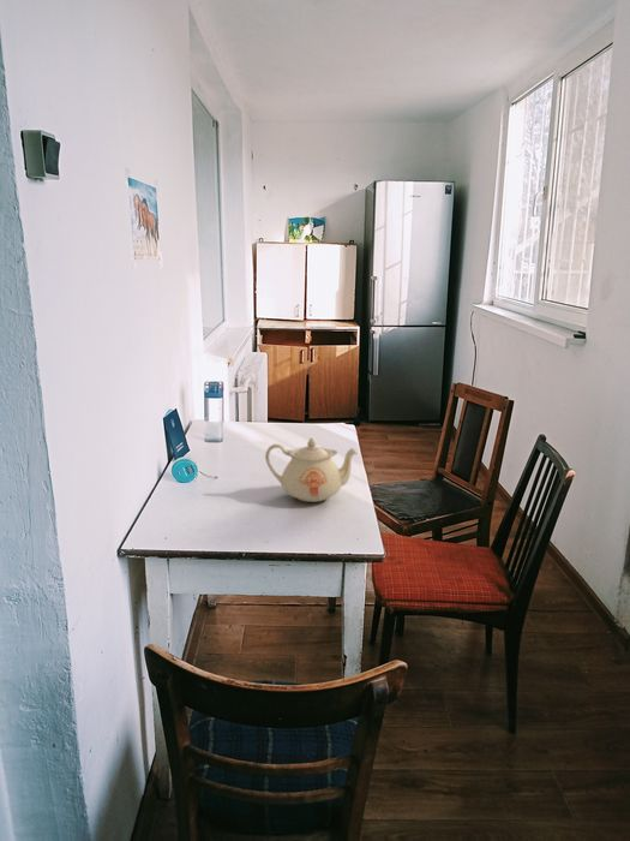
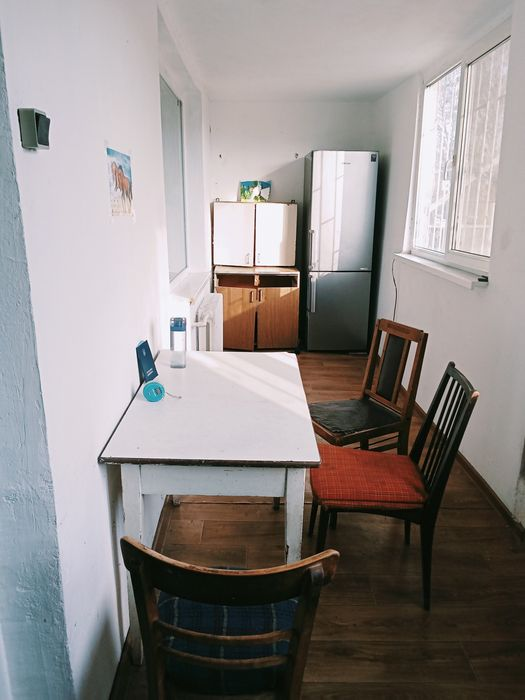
- teapot [264,437,359,503]
